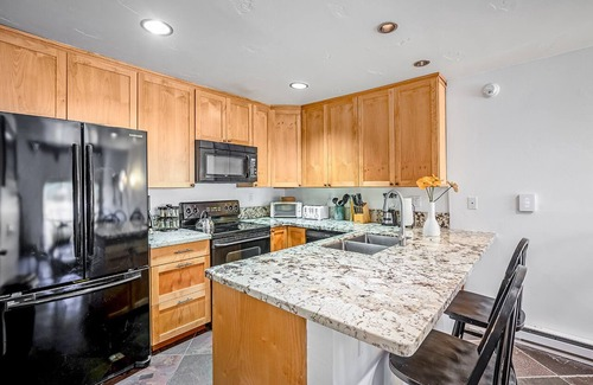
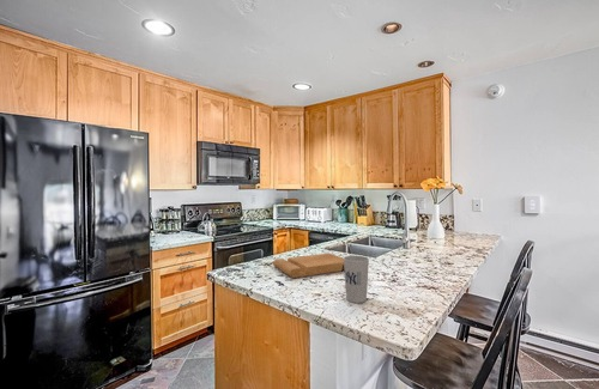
+ cutting board [272,253,345,279]
+ cup [343,255,370,304]
